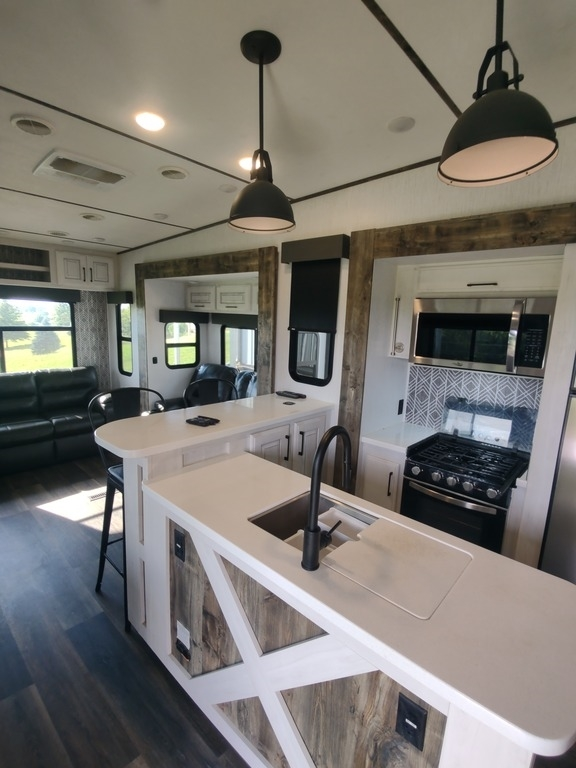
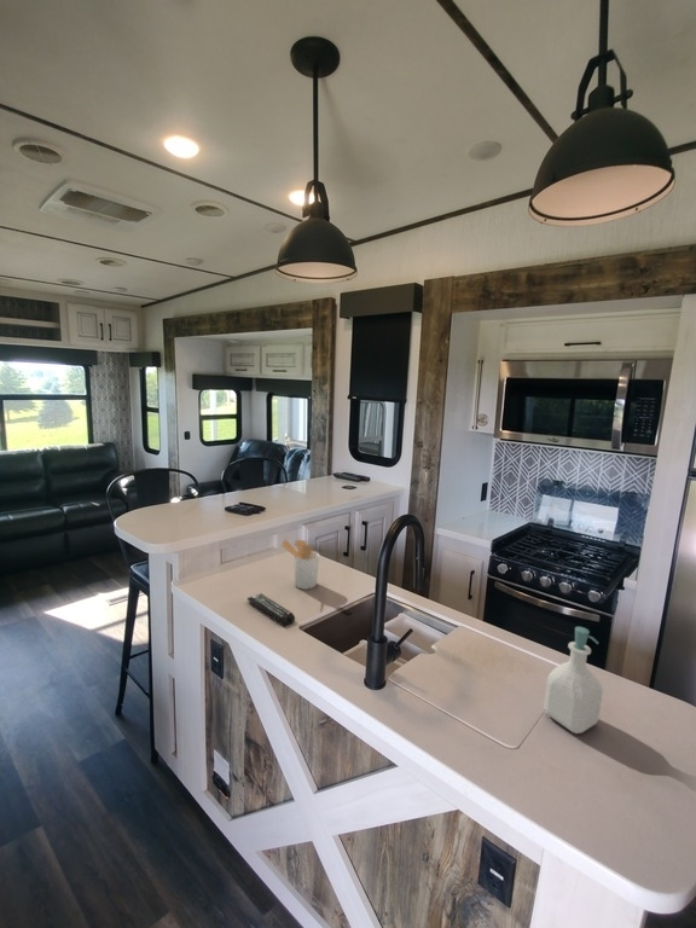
+ remote control [246,592,296,626]
+ soap bottle [543,626,604,735]
+ utensil holder [280,539,320,591]
